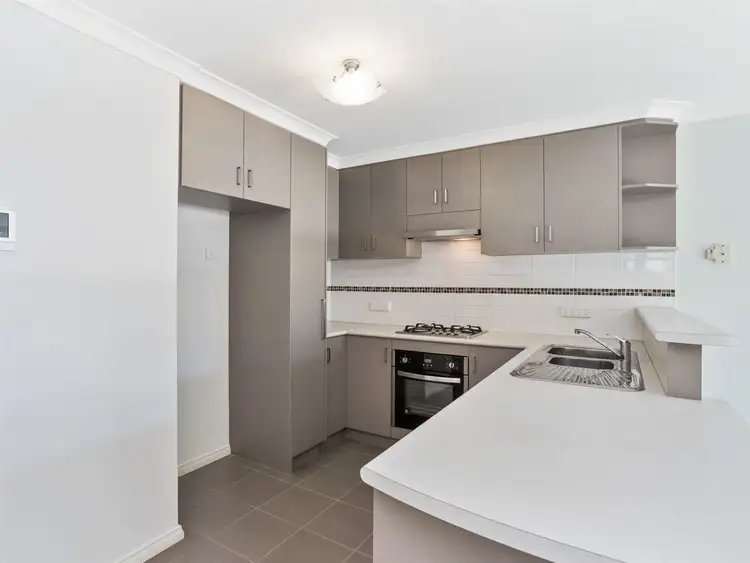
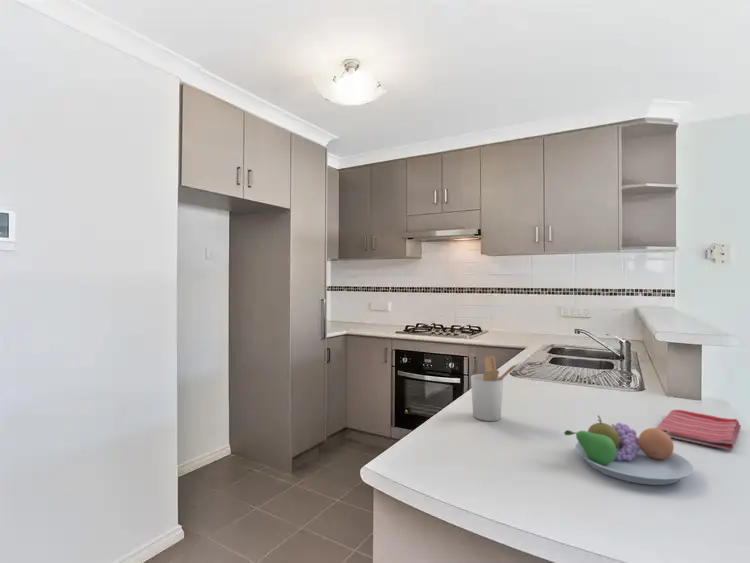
+ utensil holder [470,355,521,422]
+ fruit bowl [563,414,694,486]
+ dish towel [656,409,742,451]
